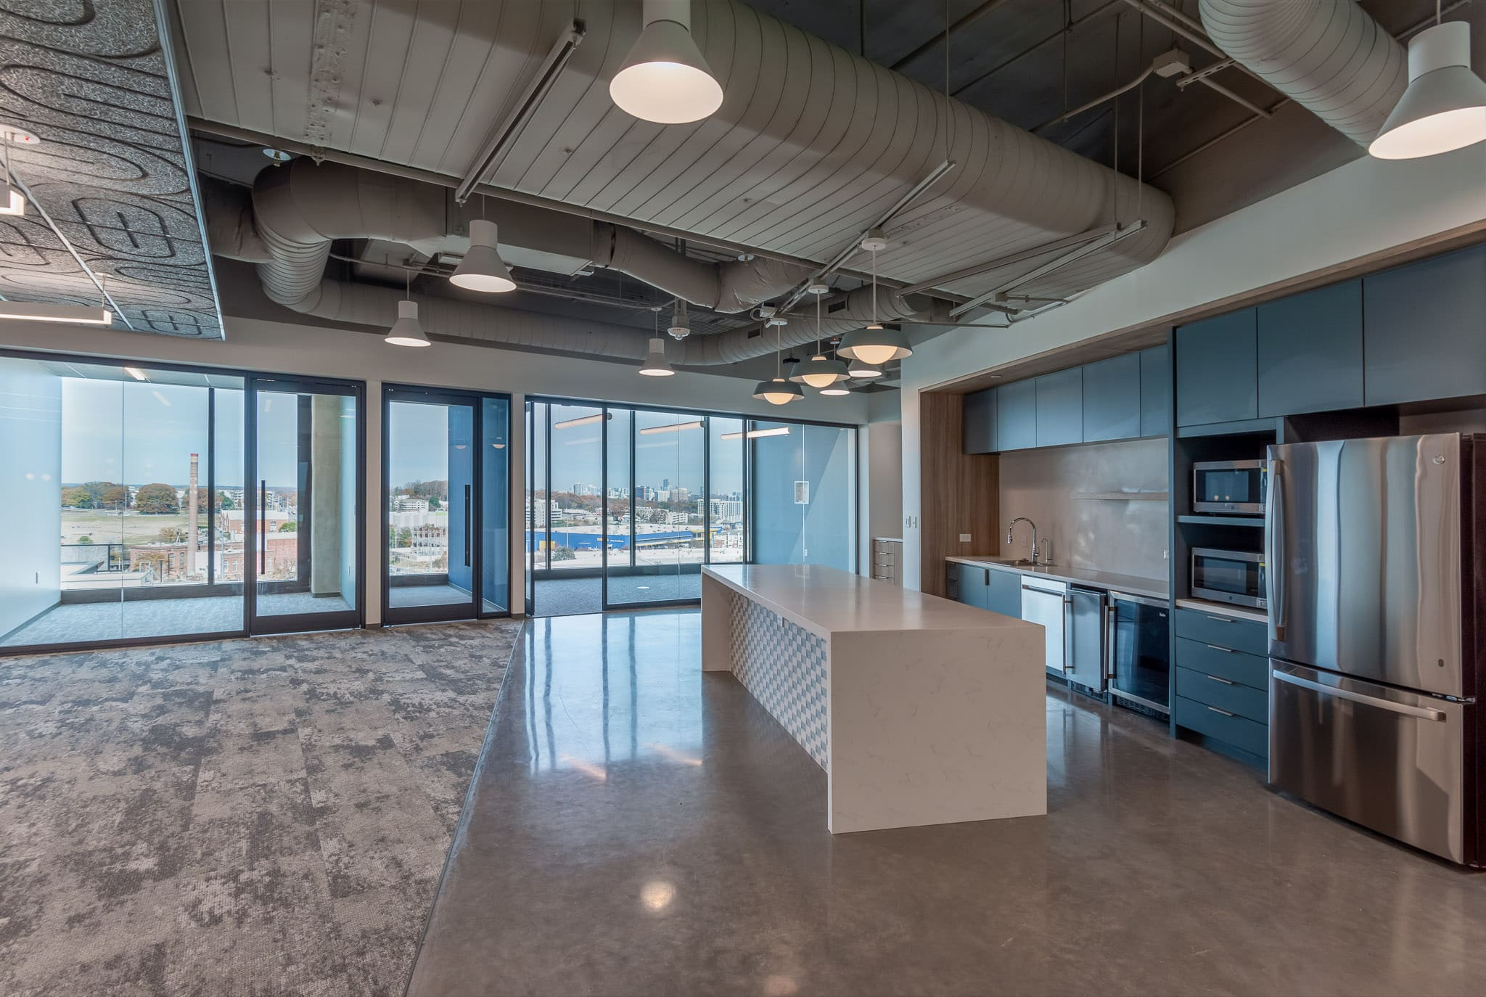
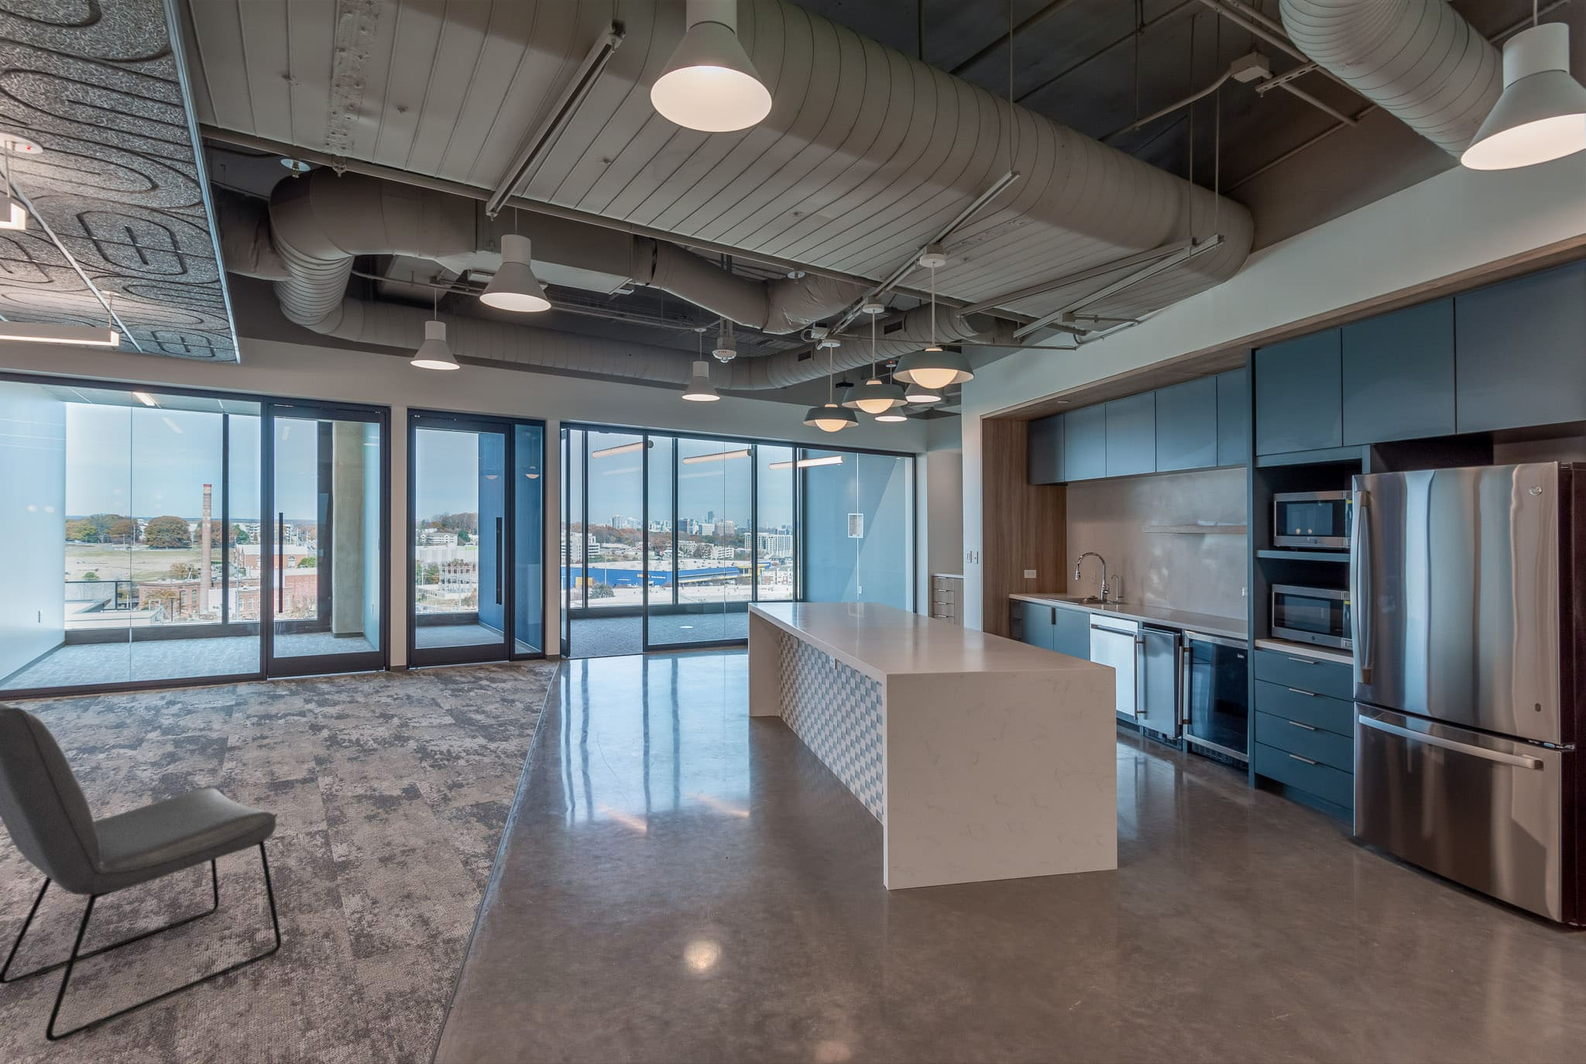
+ chair [0,701,281,1043]
